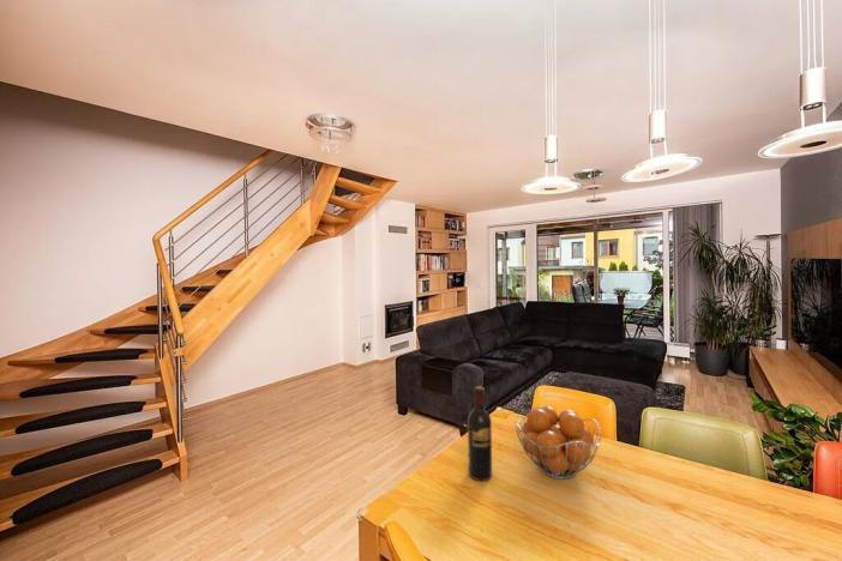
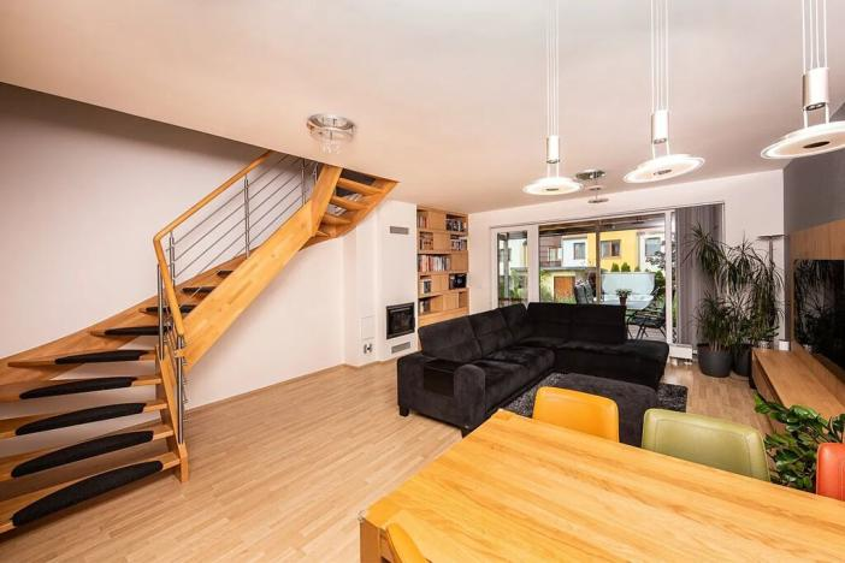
- fruit basket [513,405,602,481]
- wine bottle [467,385,493,482]
